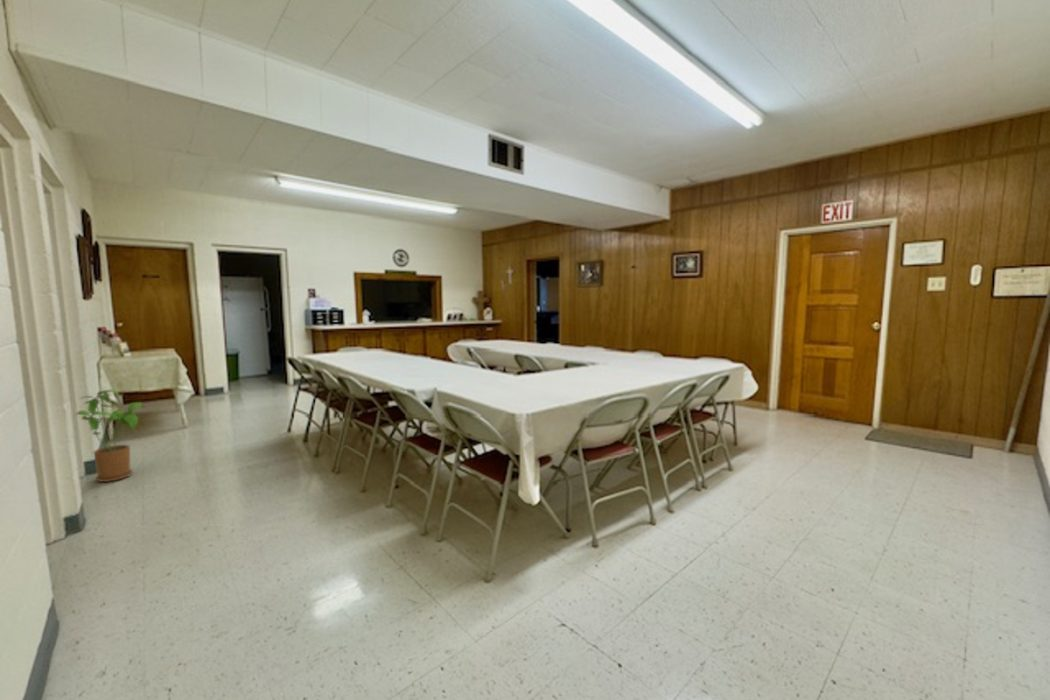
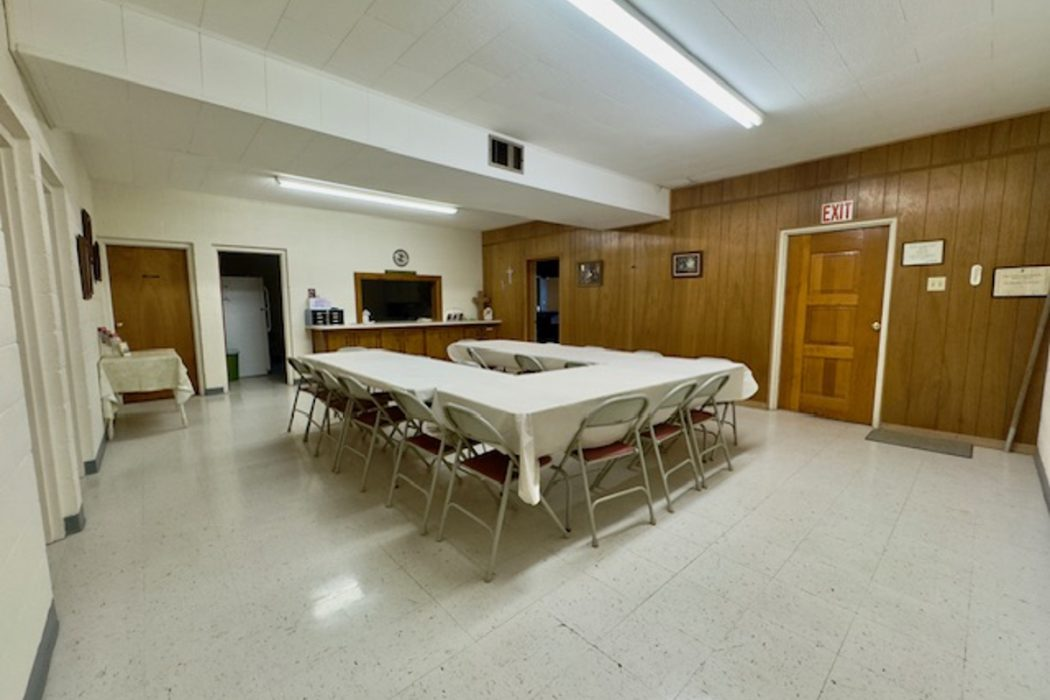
- house plant [75,389,146,483]
